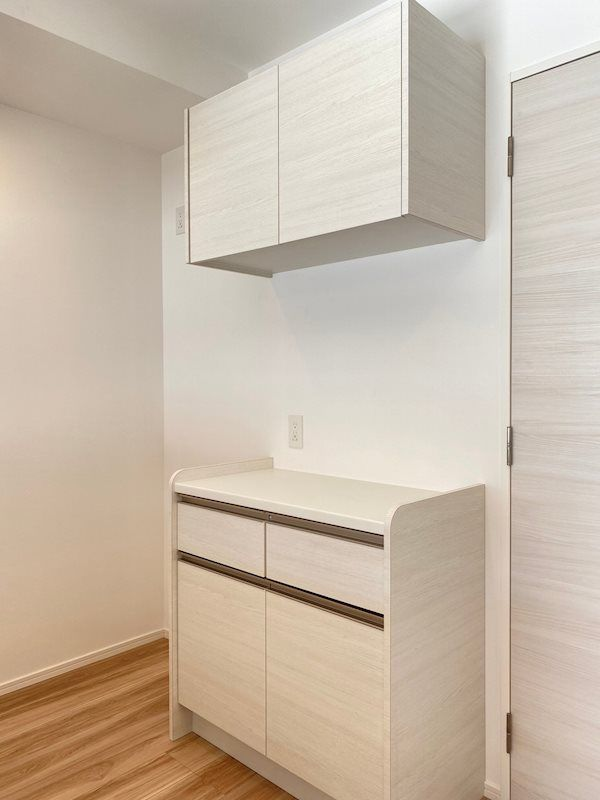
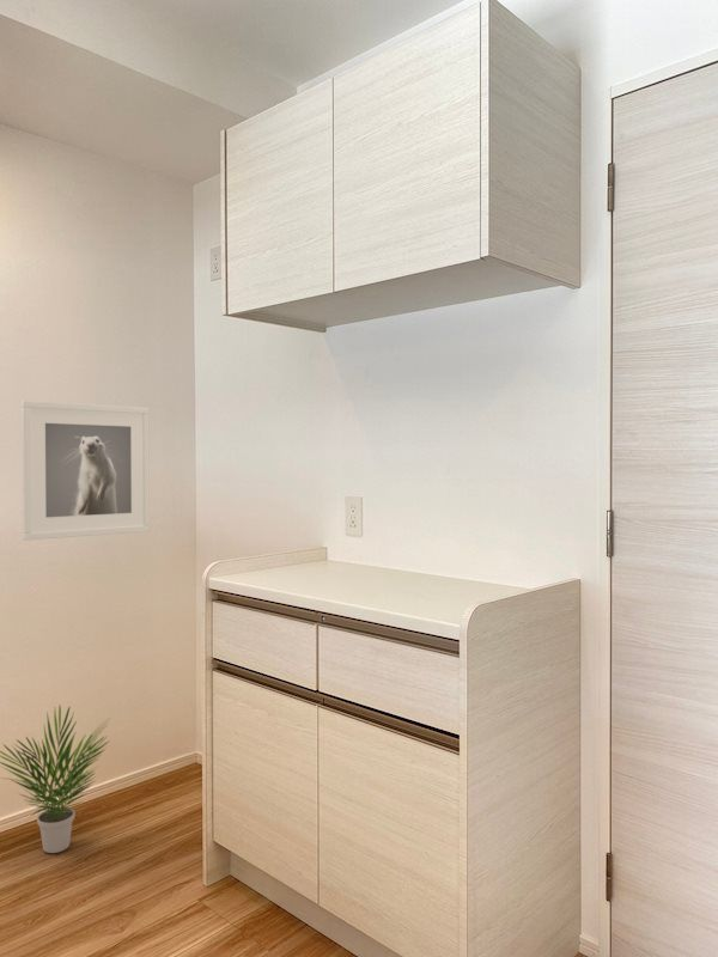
+ potted plant [0,705,111,854]
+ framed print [20,400,151,542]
